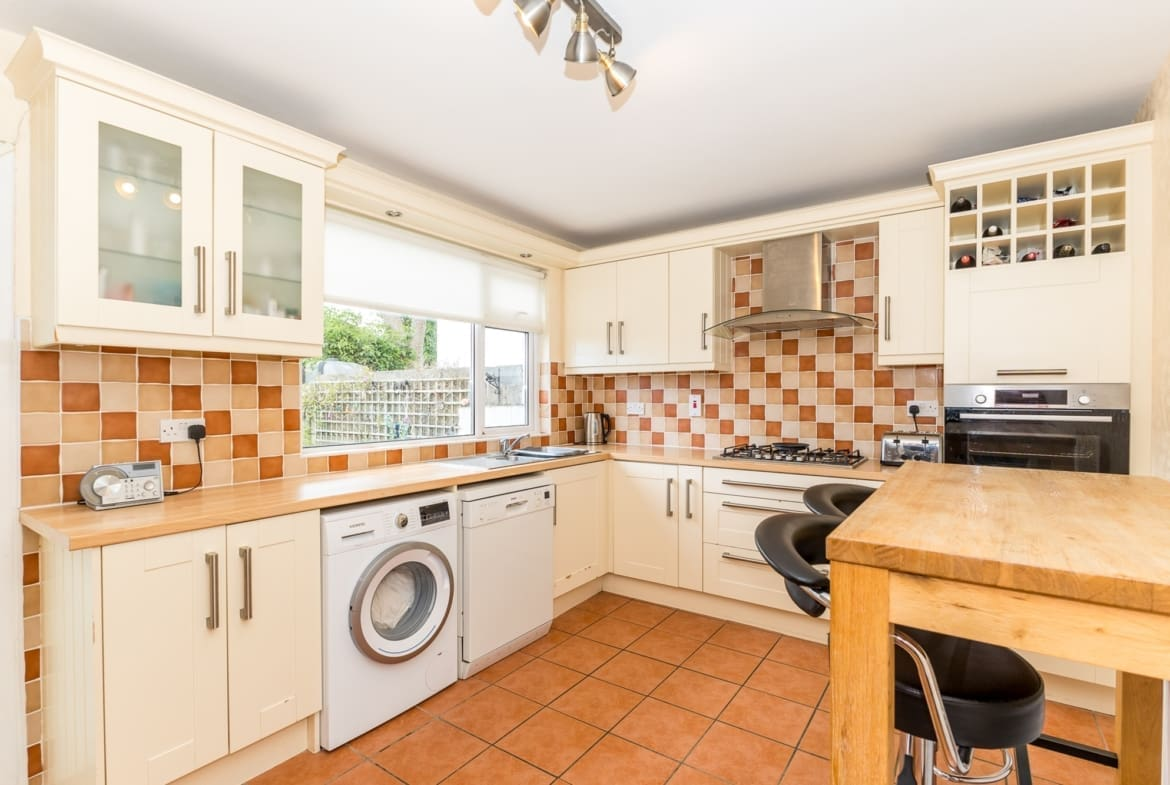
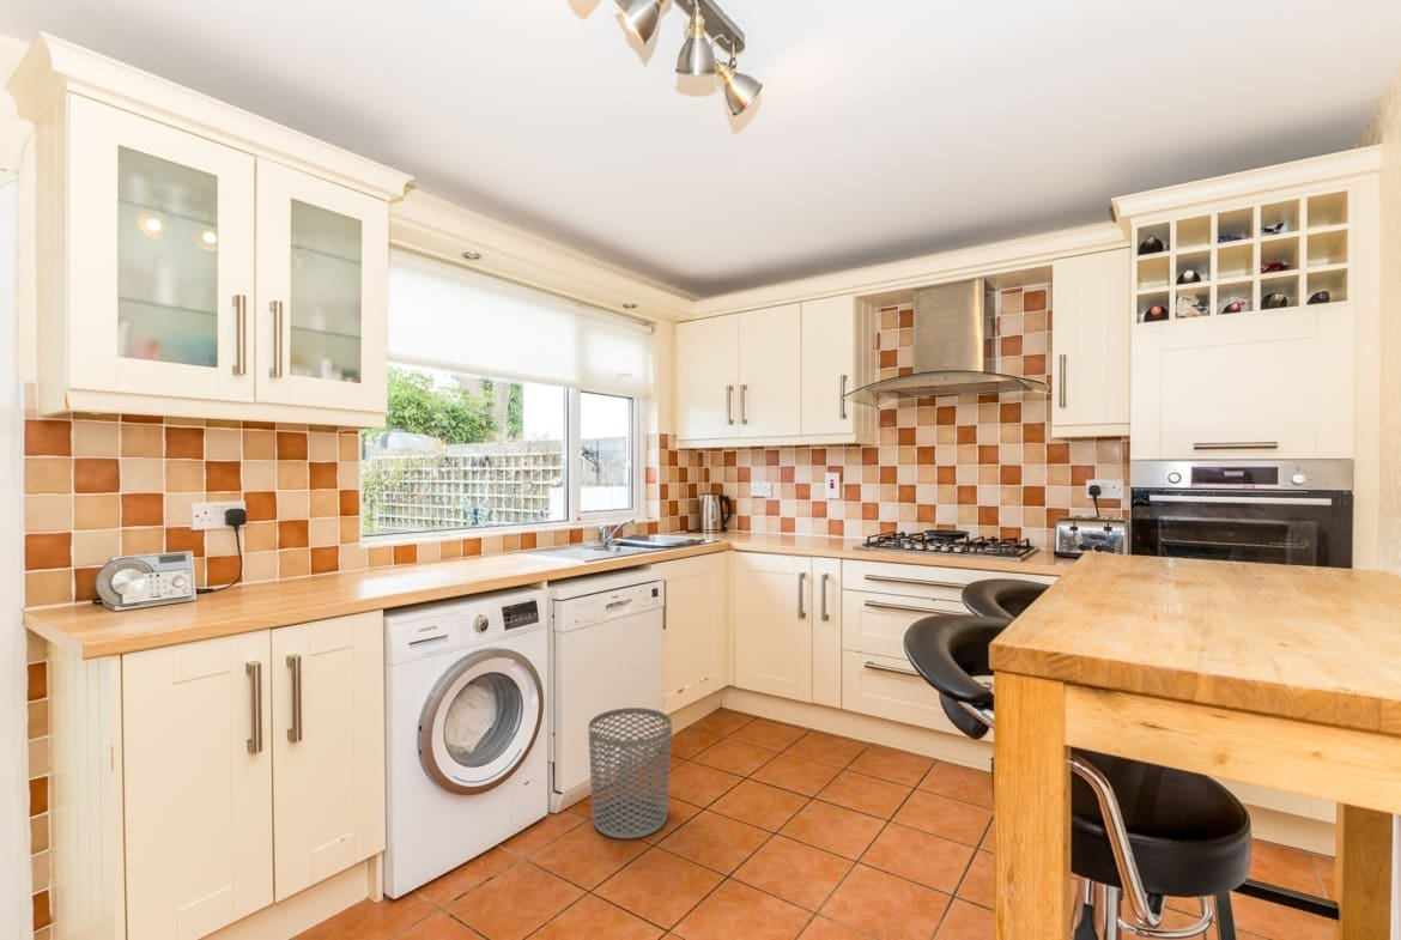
+ waste bin [588,706,673,839]
